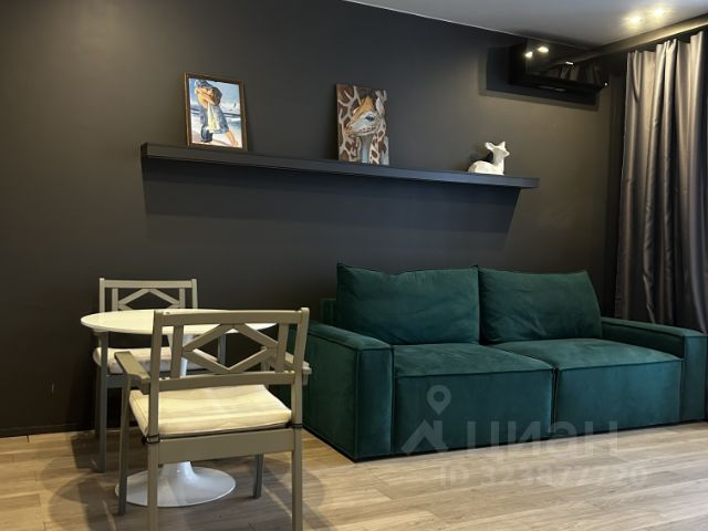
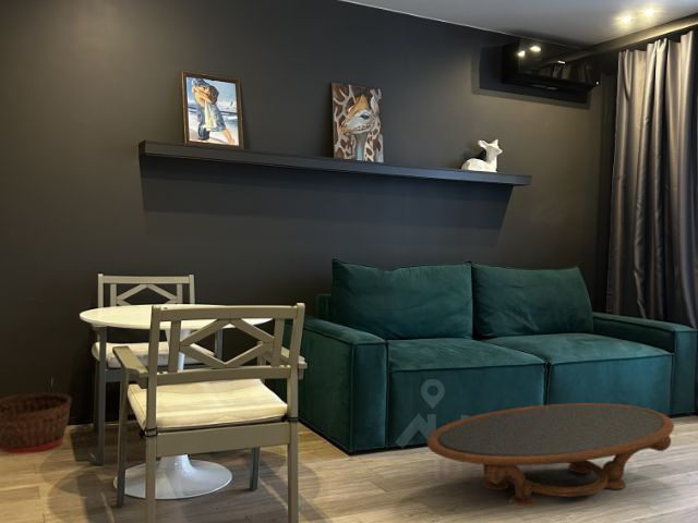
+ basket [0,391,73,454]
+ coffee table [426,402,675,508]
